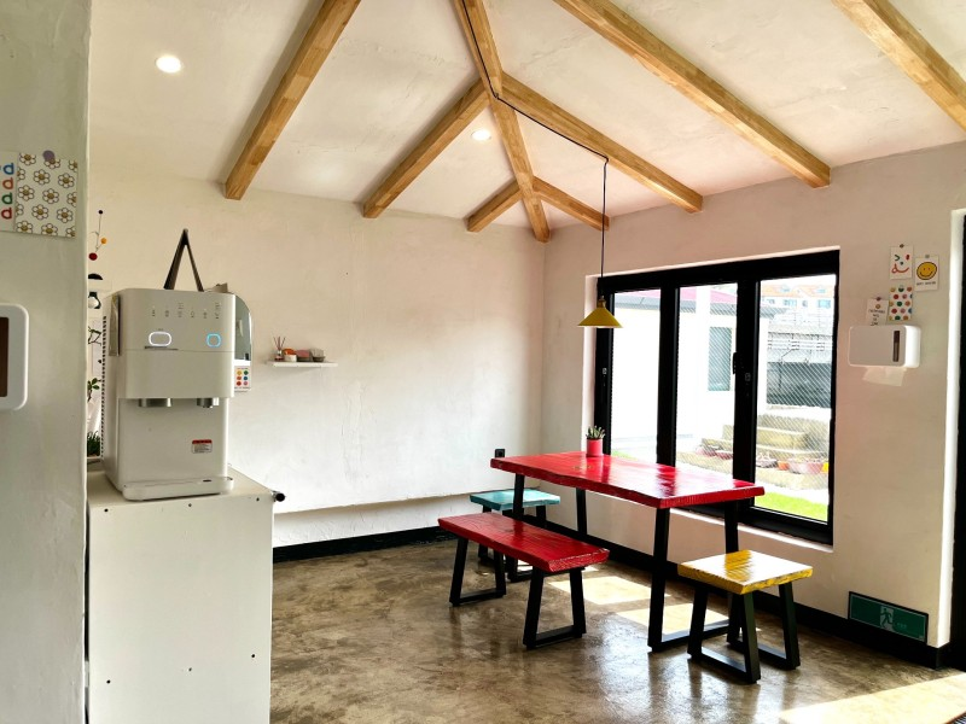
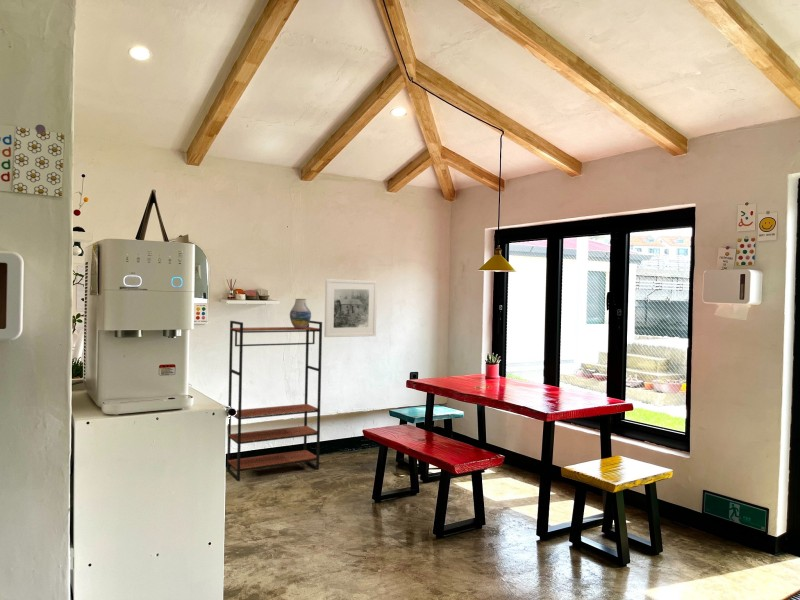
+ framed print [323,278,378,338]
+ bookshelf [226,320,323,482]
+ vase [289,298,312,328]
